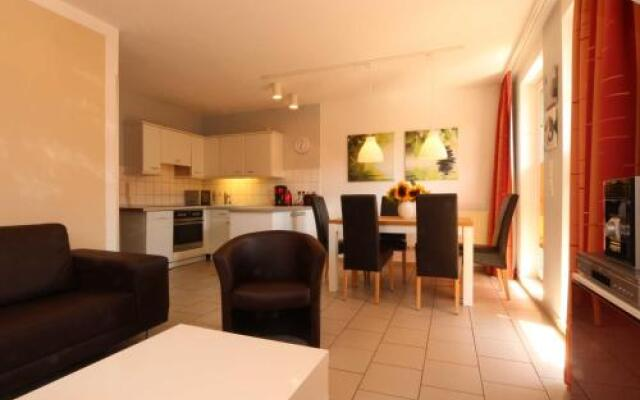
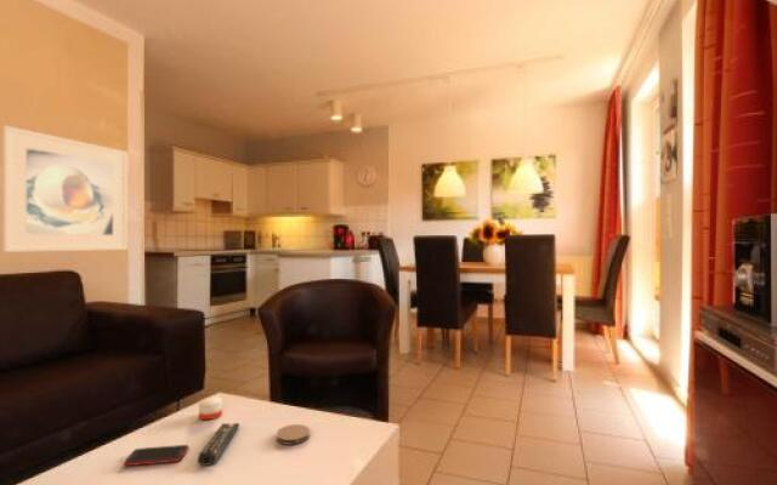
+ coaster [276,423,311,446]
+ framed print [1,125,129,253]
+ remote control [197,422,240,467]
+ candle [198,395,223,421]
+ cell phone [123,444,189,467]
